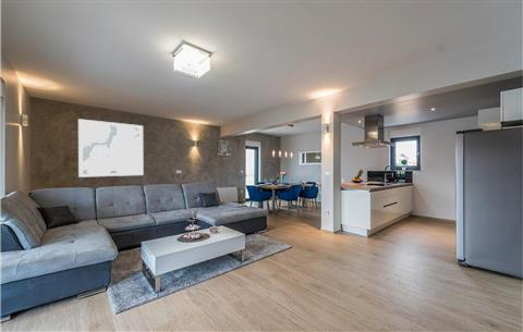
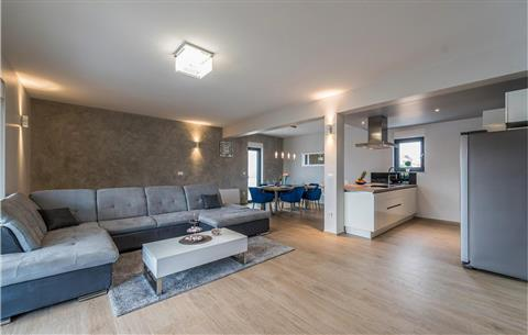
- wall art [77,118,144,179]
